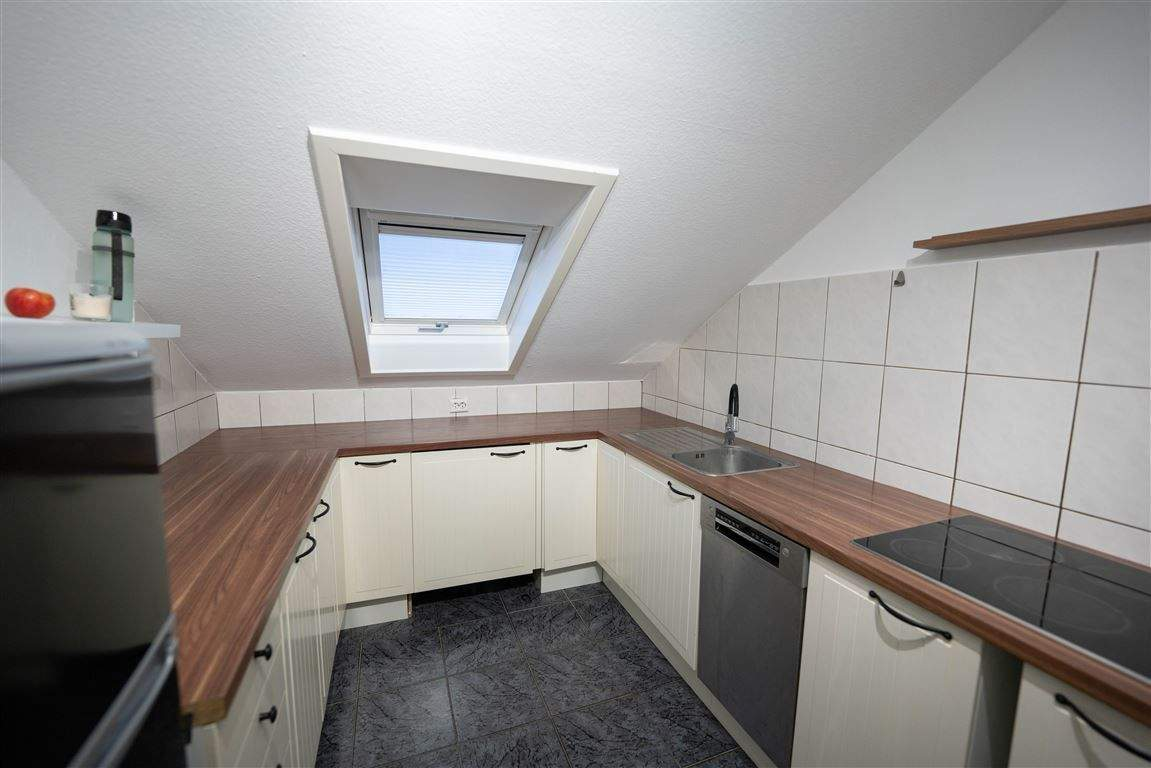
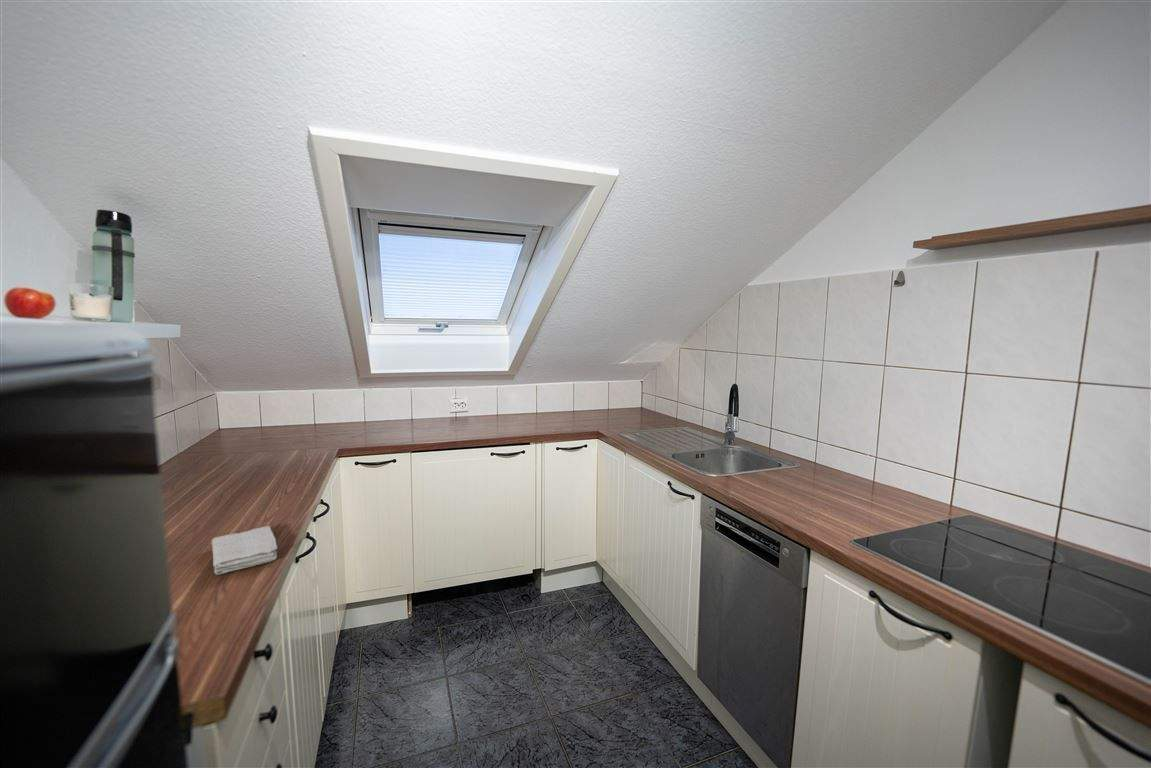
+ washcloth [210,525,278,576]
